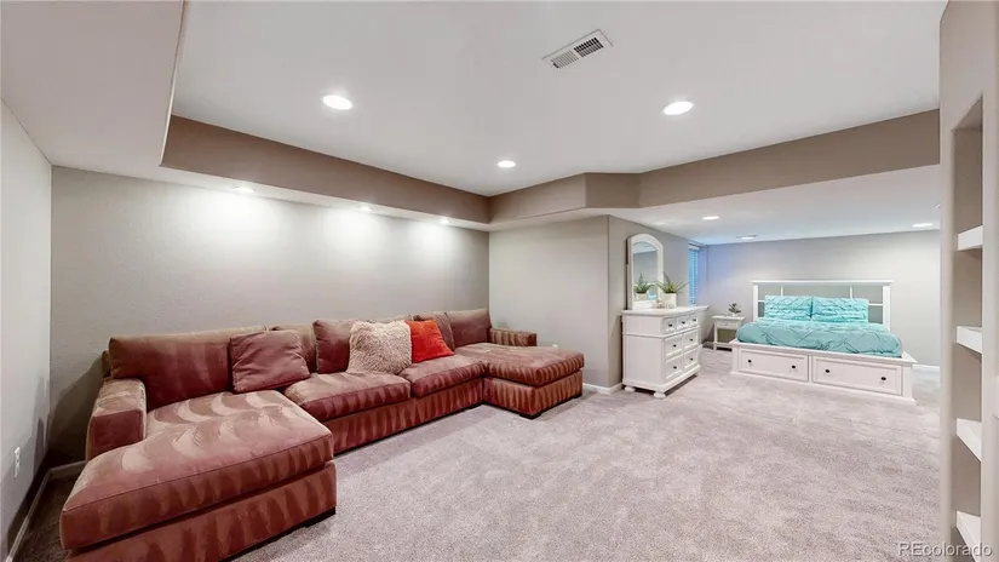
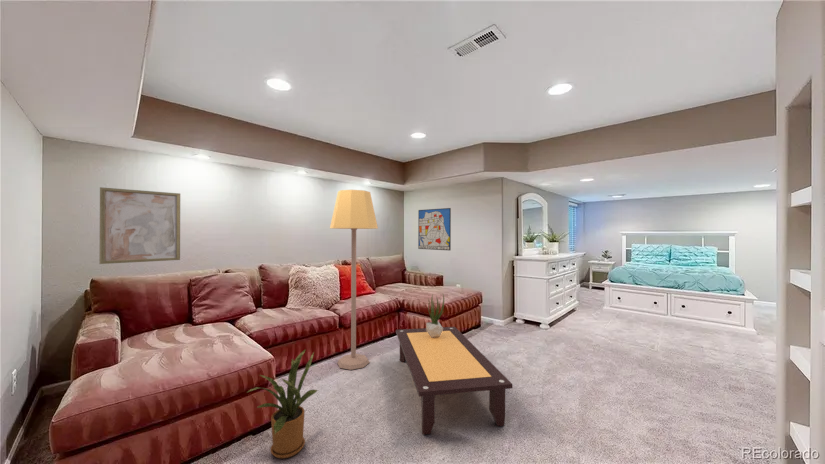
+ house plant [247,348,319,459]
+ potted plant [425,294,445,338]
+ wall art [417,207,452,251]
+ lamp [329,189,379,371]
+ wall art [99,186,181,265]
+ coffee table [395,326,514,435]
